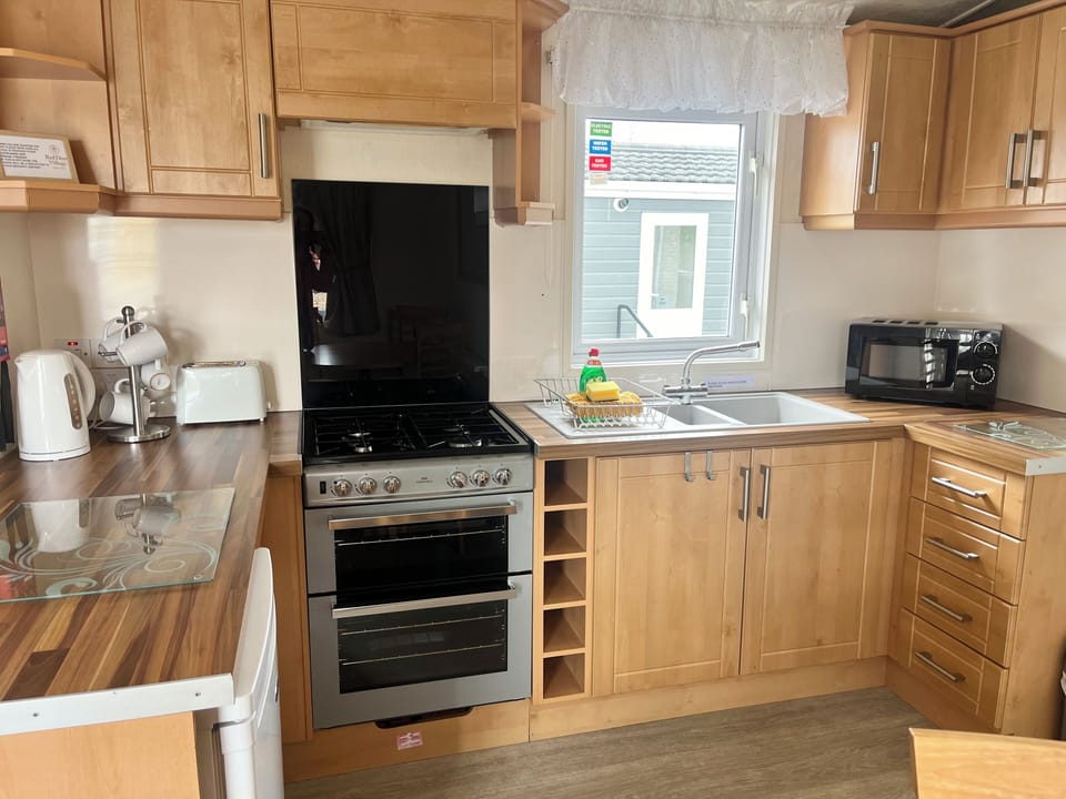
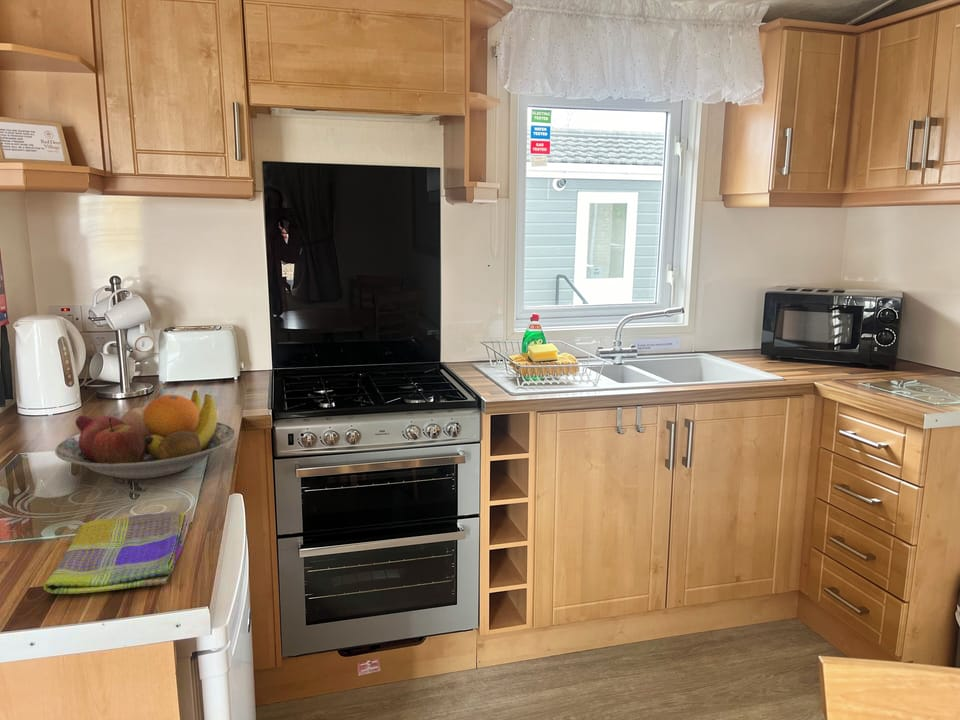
+ fruit bowl [54,389,237,480]
+ dish towel [42,510,191,595]
